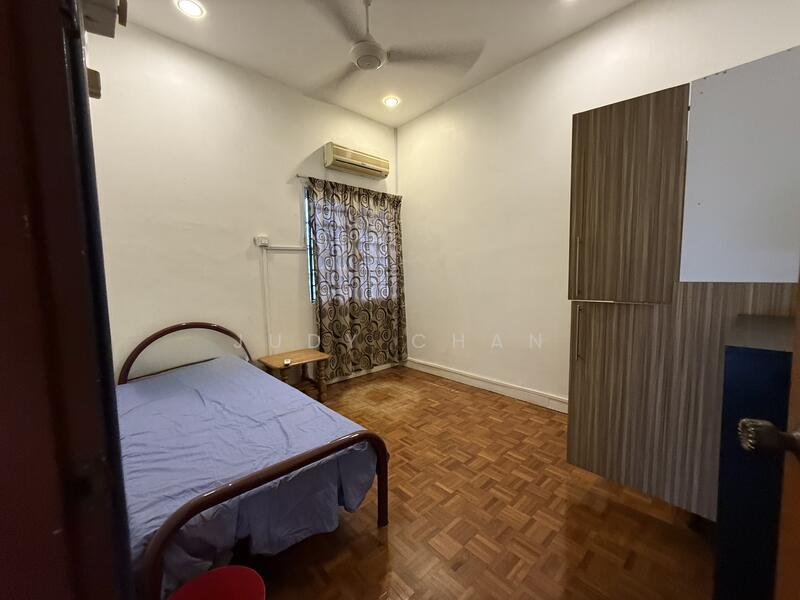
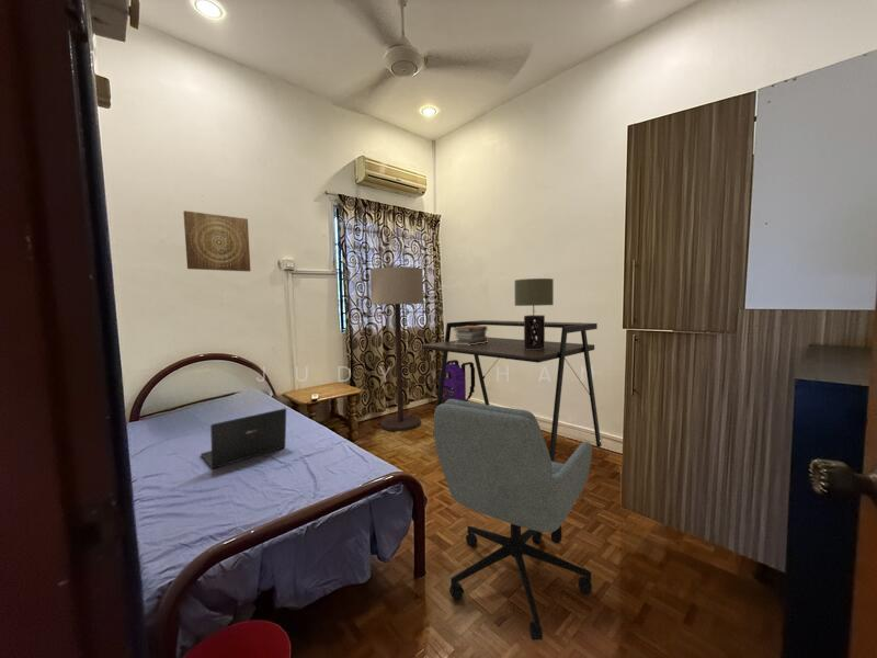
+ table lamp [513,277,555,350]
+ backpack [437,359,476,404]
+ floor lamp [369,266,424,432]
+ office chair [433,399,593,642]
+ desk [421,319,603,462]
+ laptop [200,408,287,469]
+ book stack [452,325,489,345]
+ wall art [182,209,252,272]
